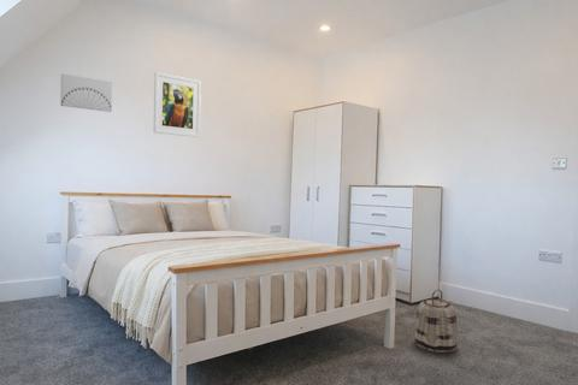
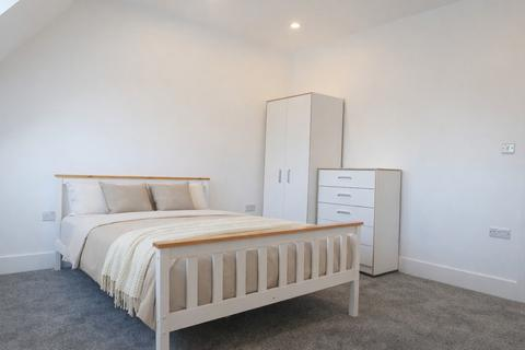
- wall art [59,72,113,113]
- basket [413,289,459,354]
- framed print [153,71,202,138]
